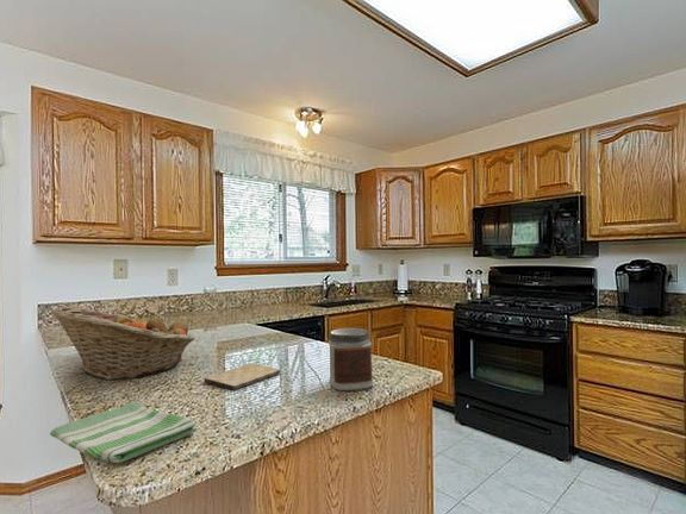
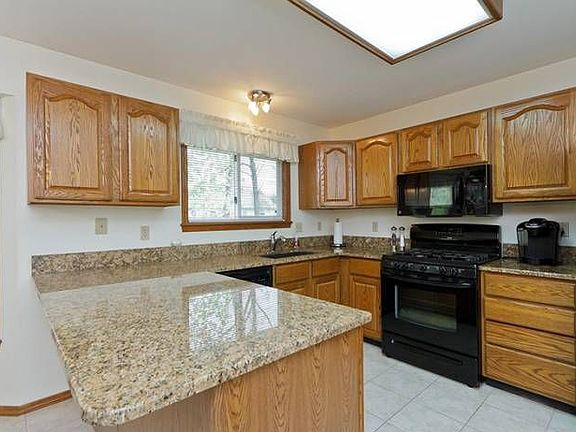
- fruit basket [50,306,195,381]
- jar [328,327,374,391]
- cutting board [204,363,281,391]
- dish towel [49,400,198,464]
